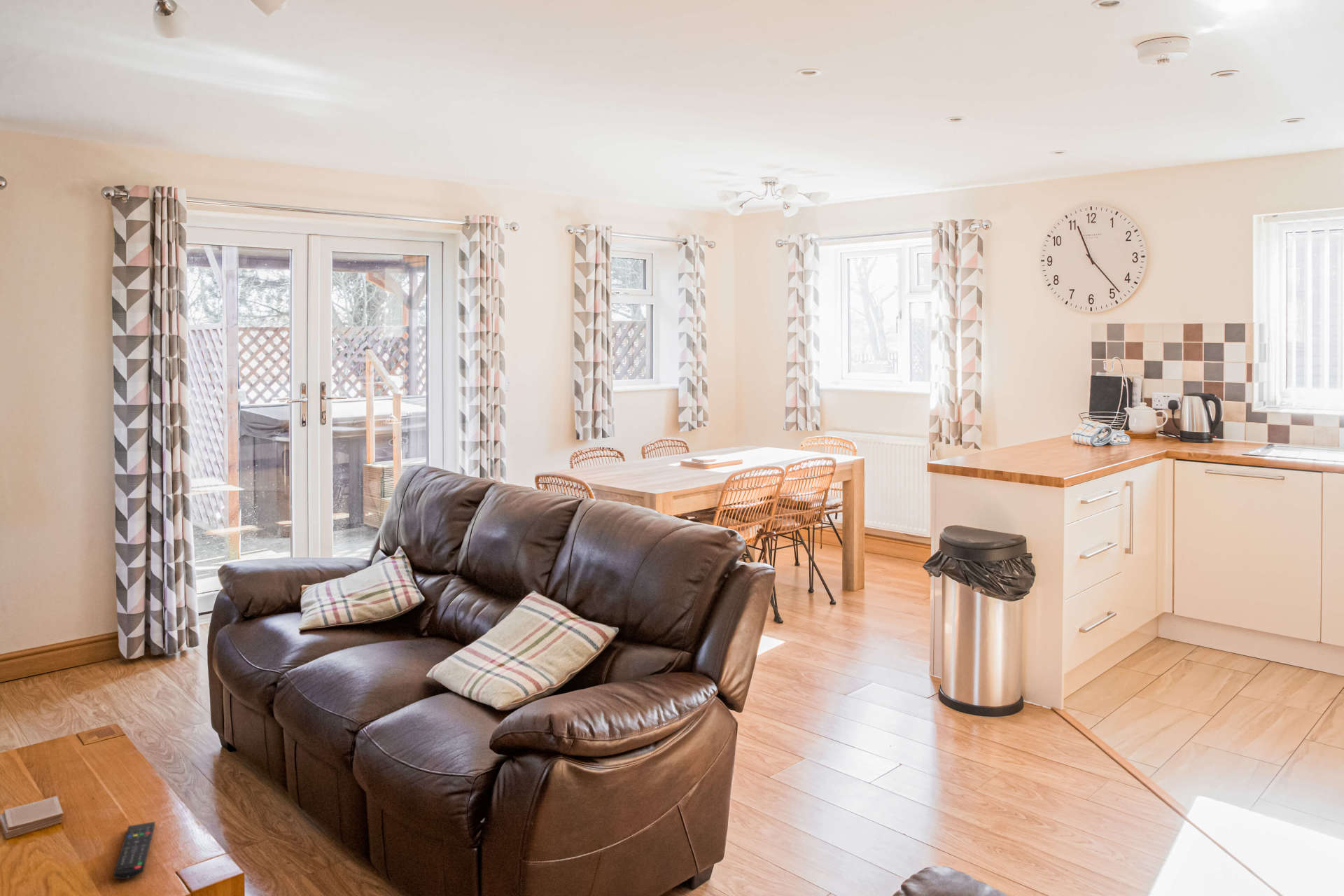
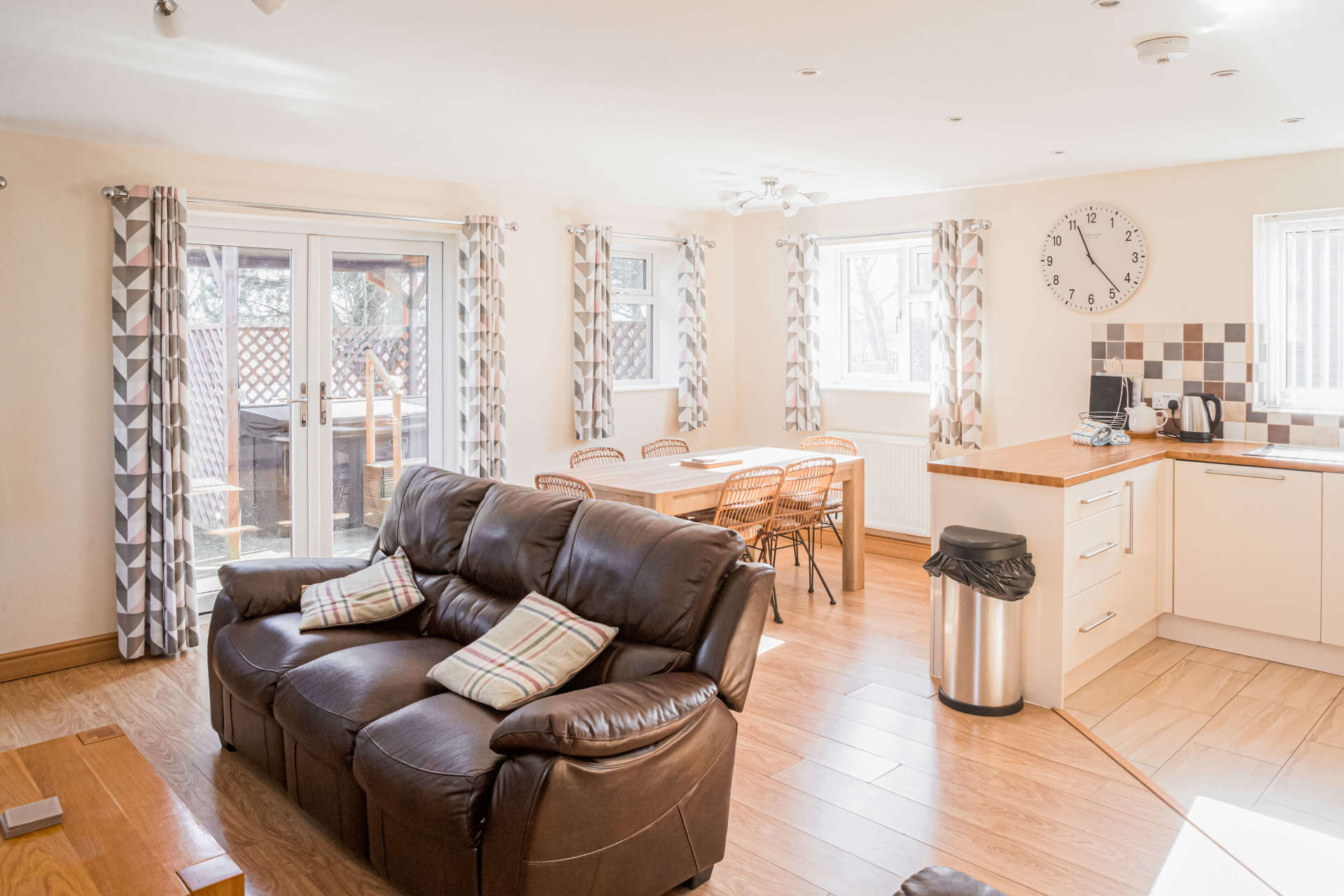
- remote control [113,821,156,881]
